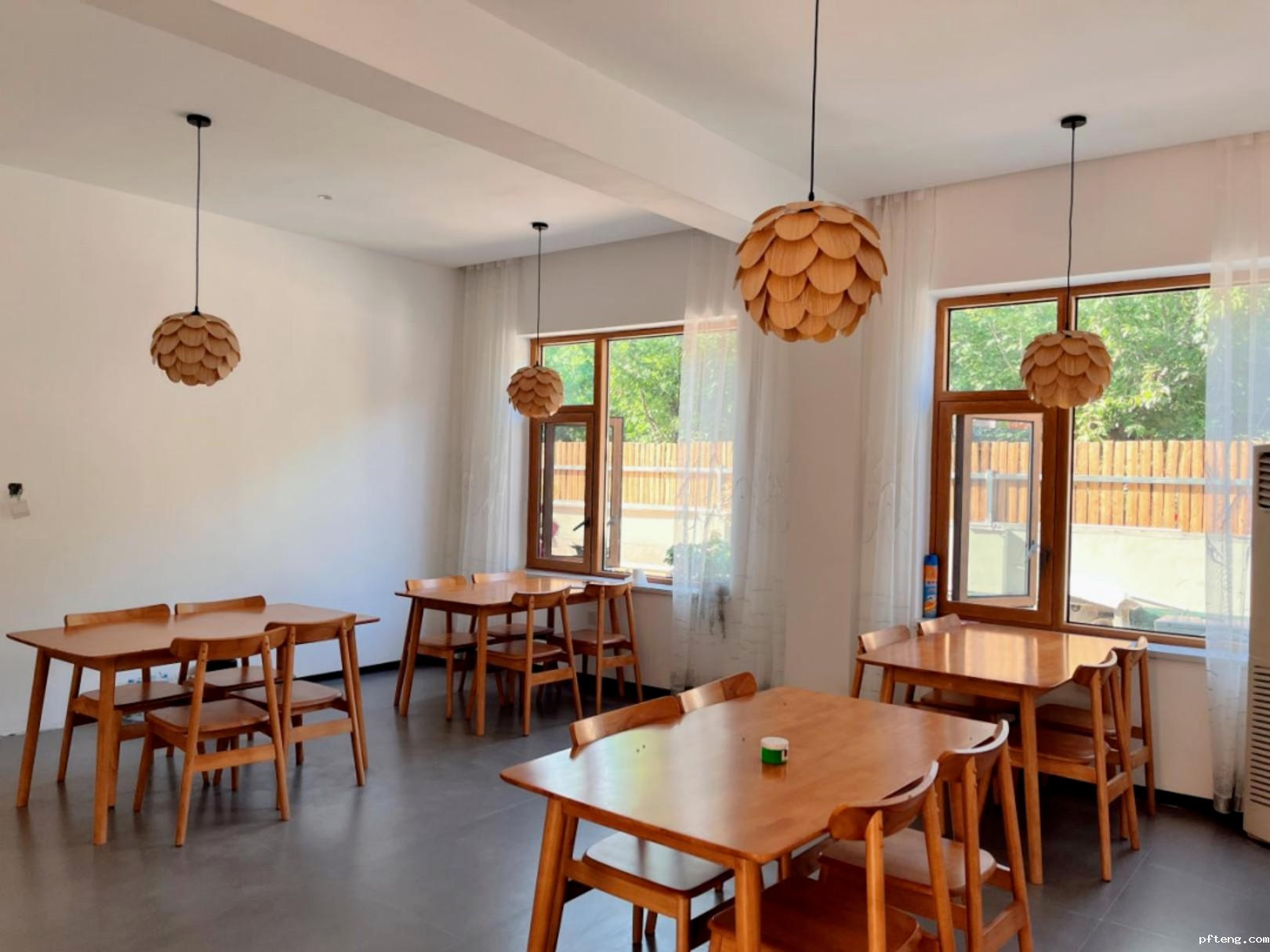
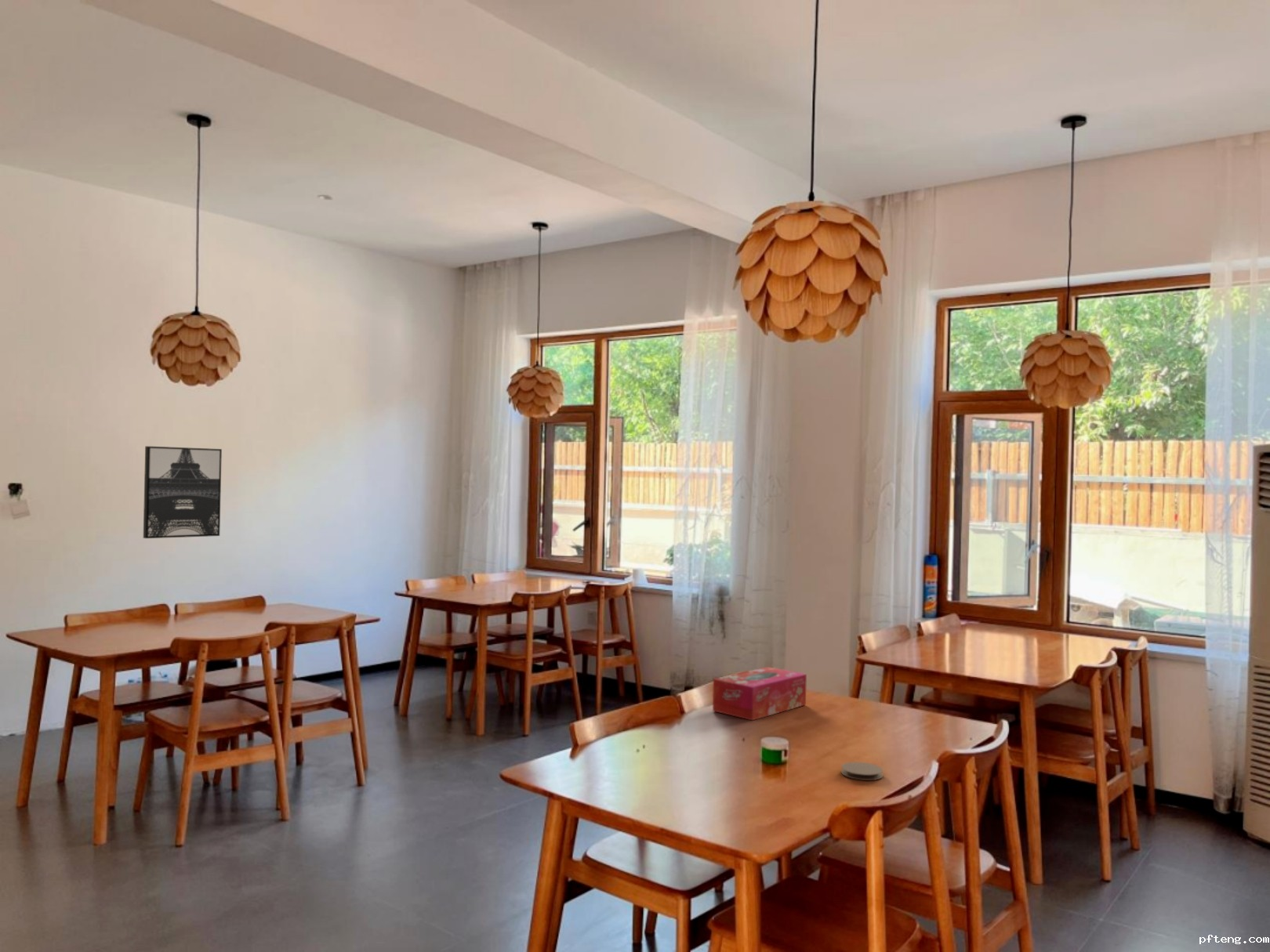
+ tissue box [712,666,807,721]
+ coaster [840,762,884,781]
+ wall art [143,445,223,539]
